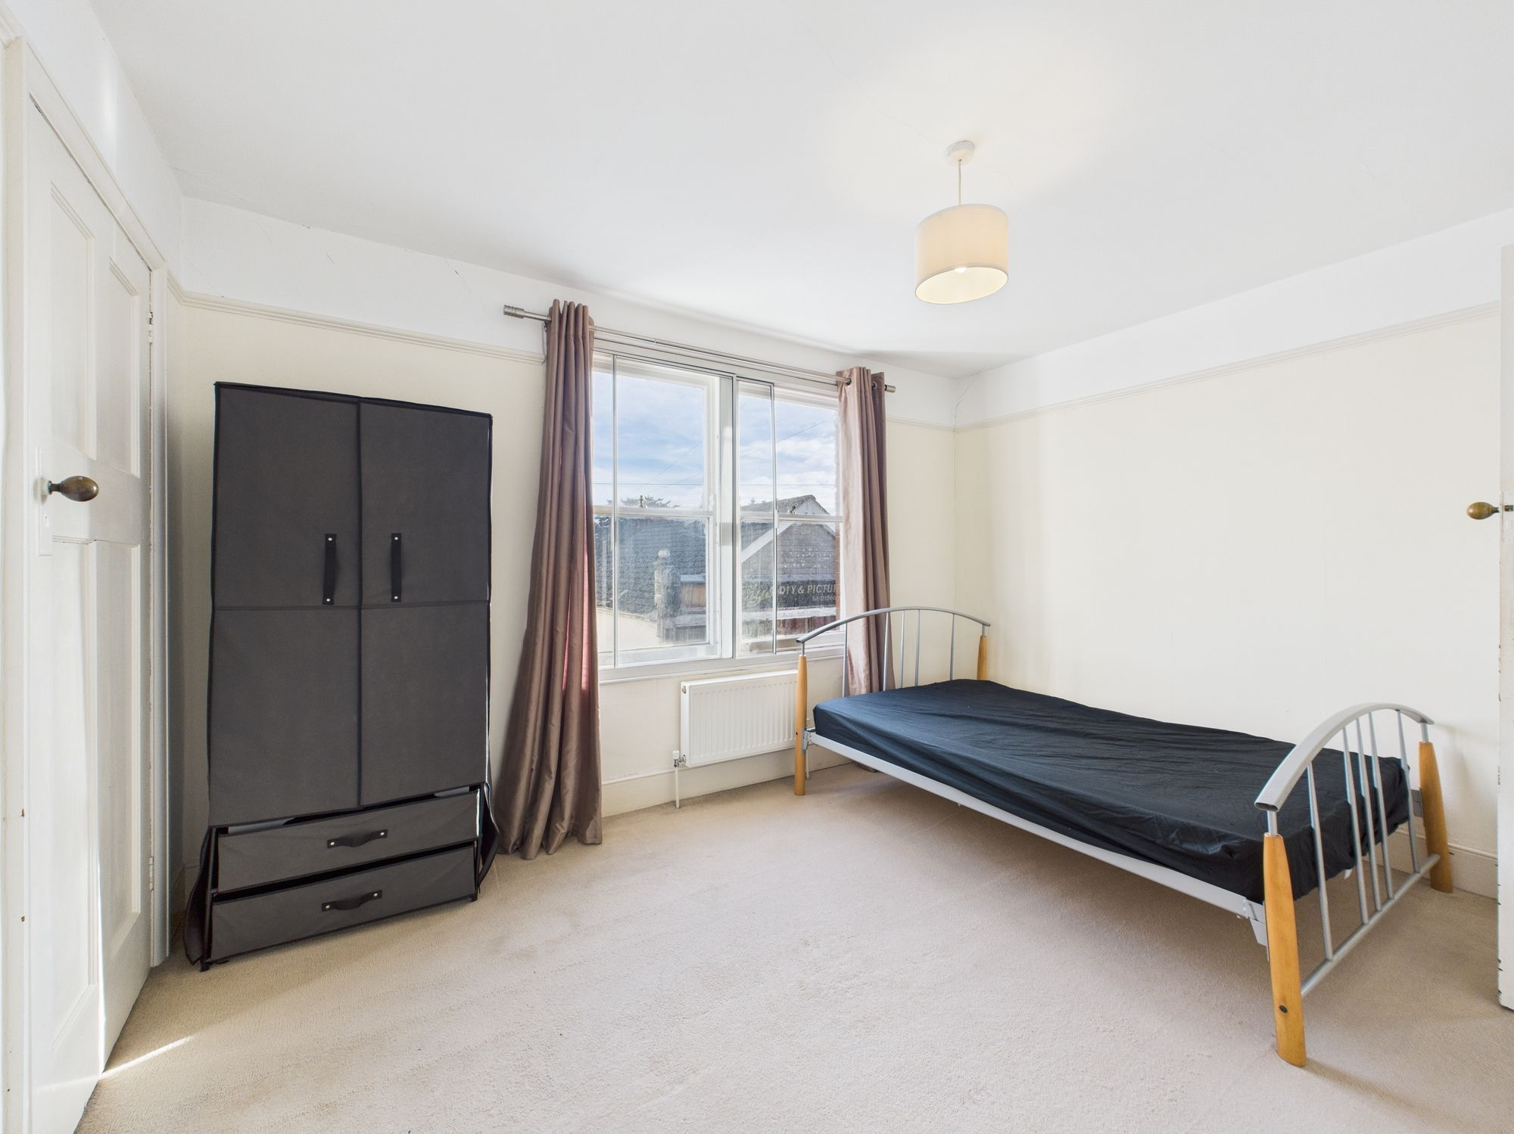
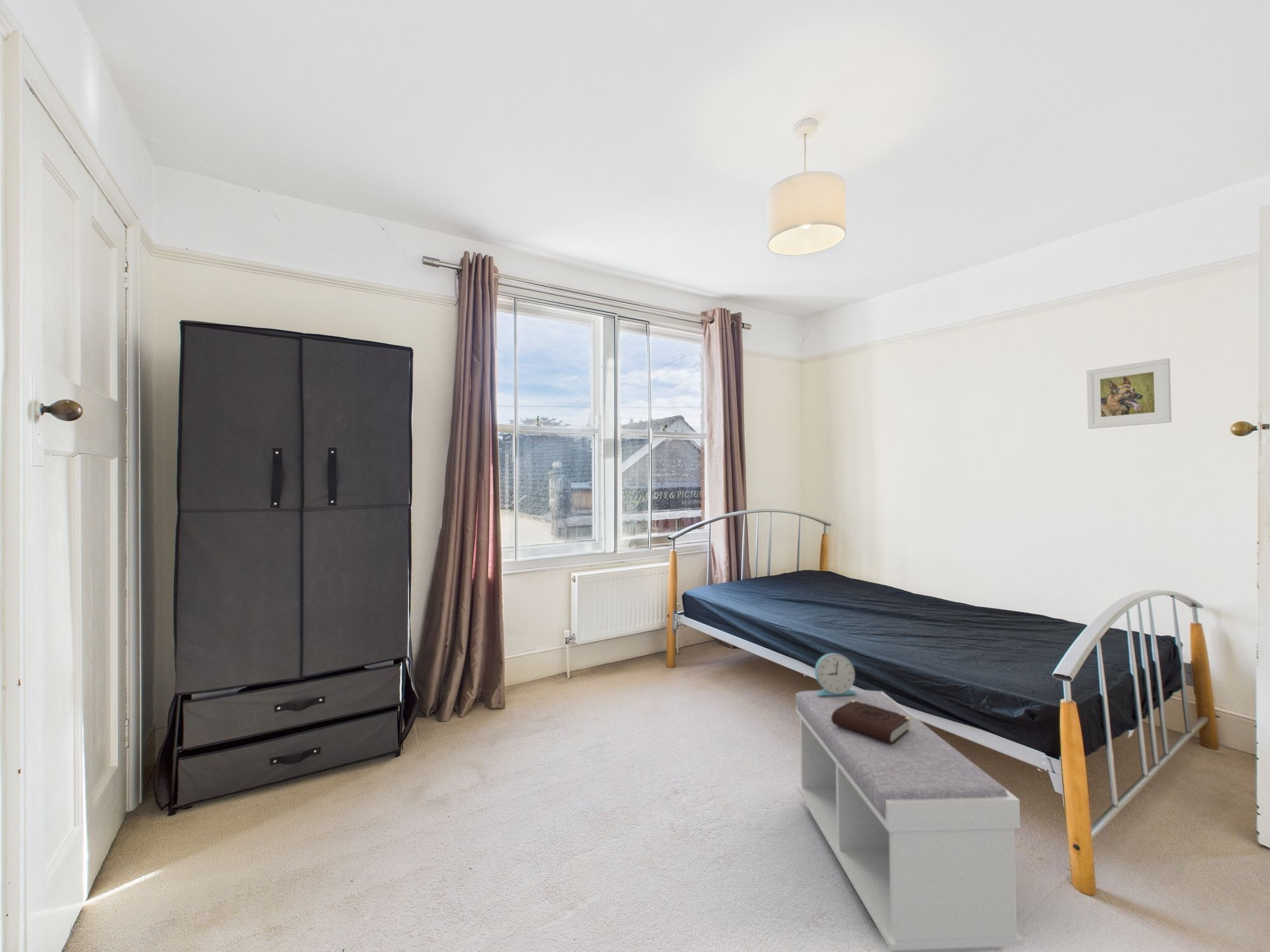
+ alarm clock [814,652,856,696]
+ book [831,700,912,744]
+ bench [795,689,1024,952]
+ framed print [1086,358,1172,429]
